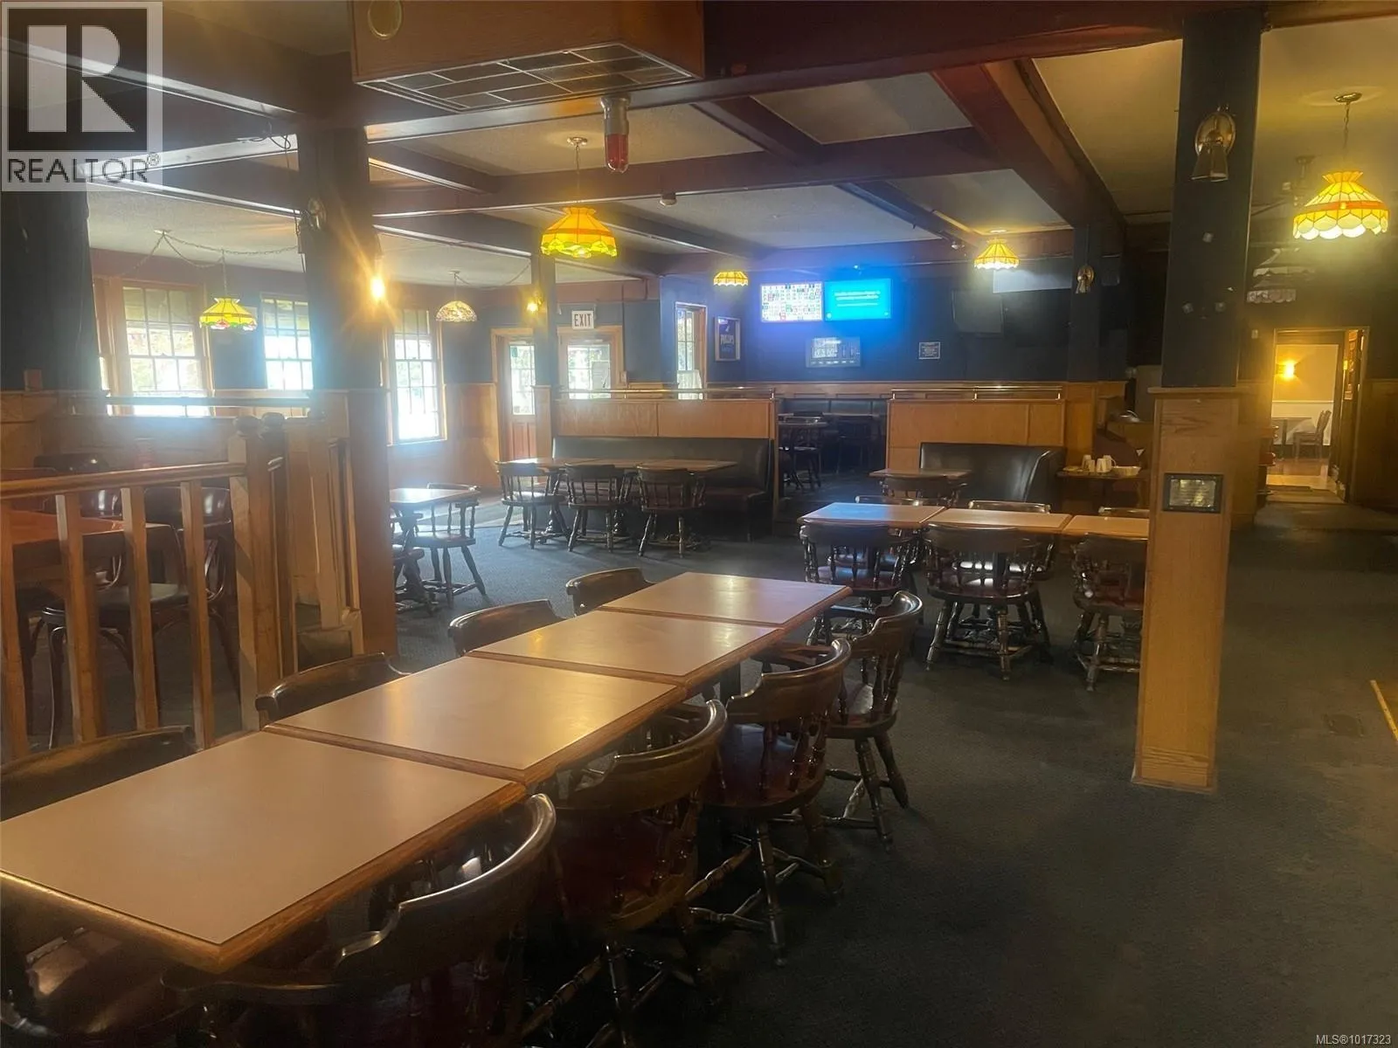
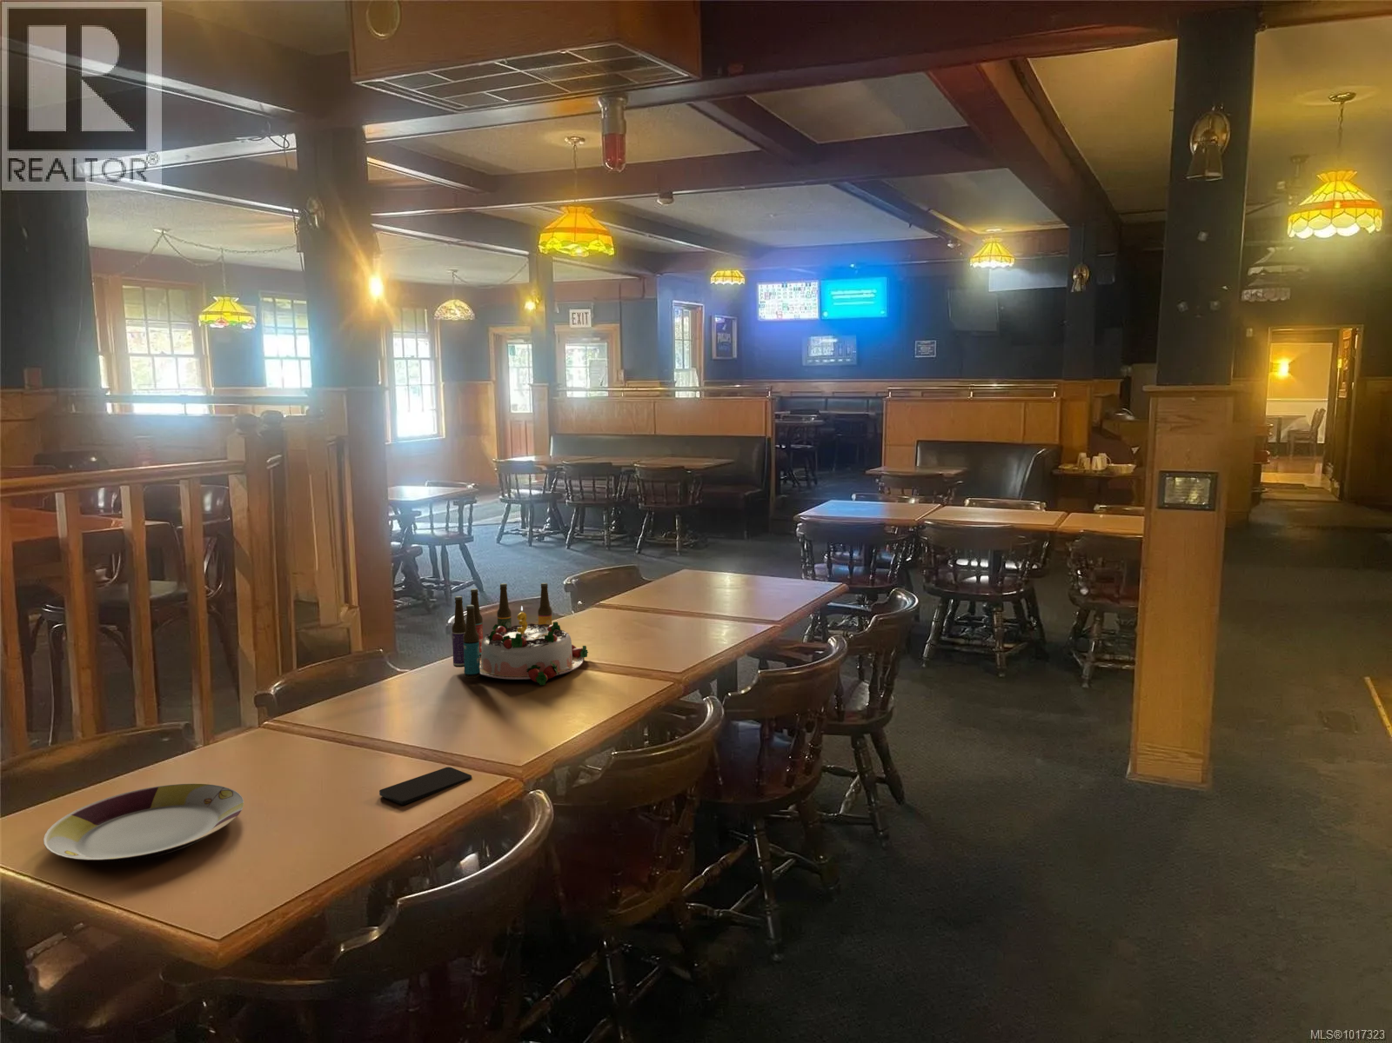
+ beer bottle [452,583,589,686]
+ plate [43,783,244,863]
+ smartphone [378,767,472,805]
